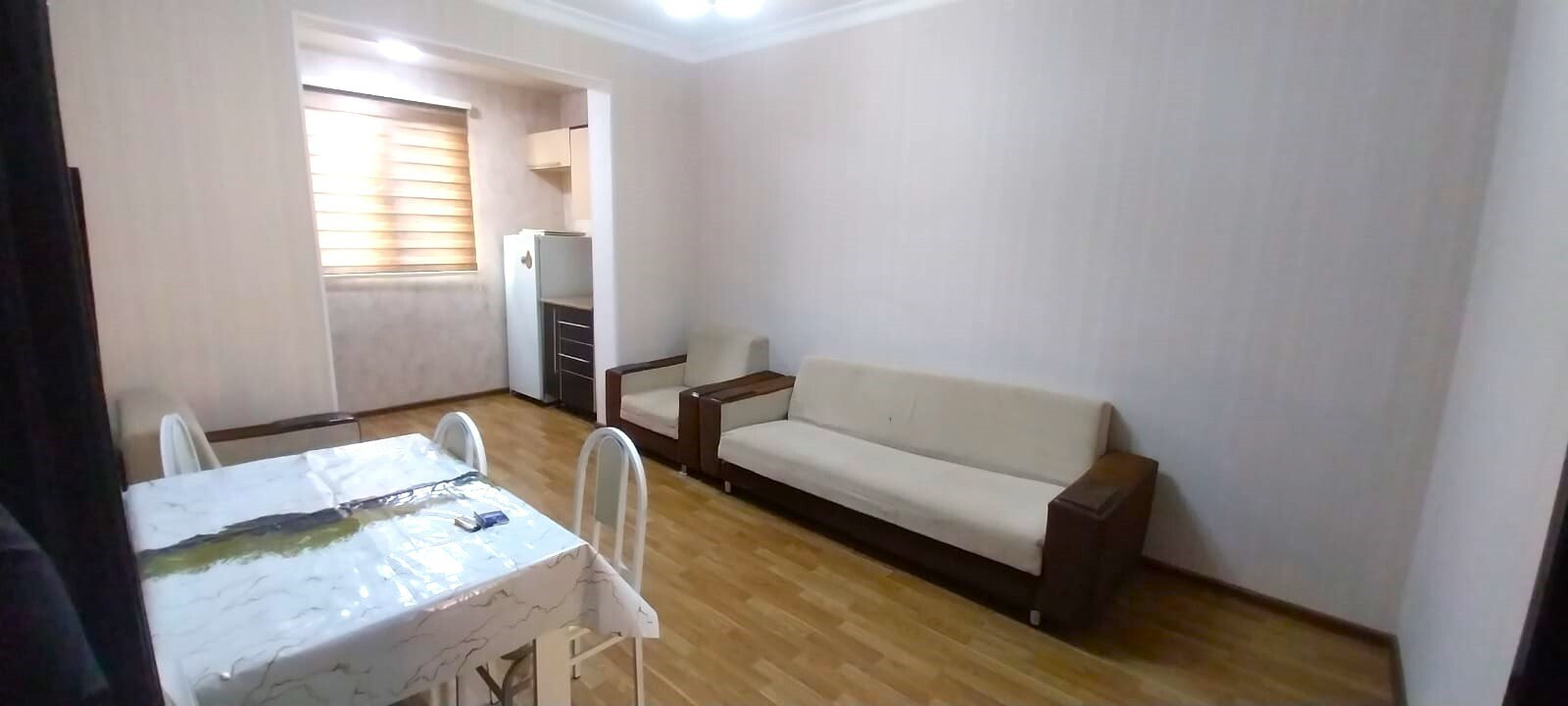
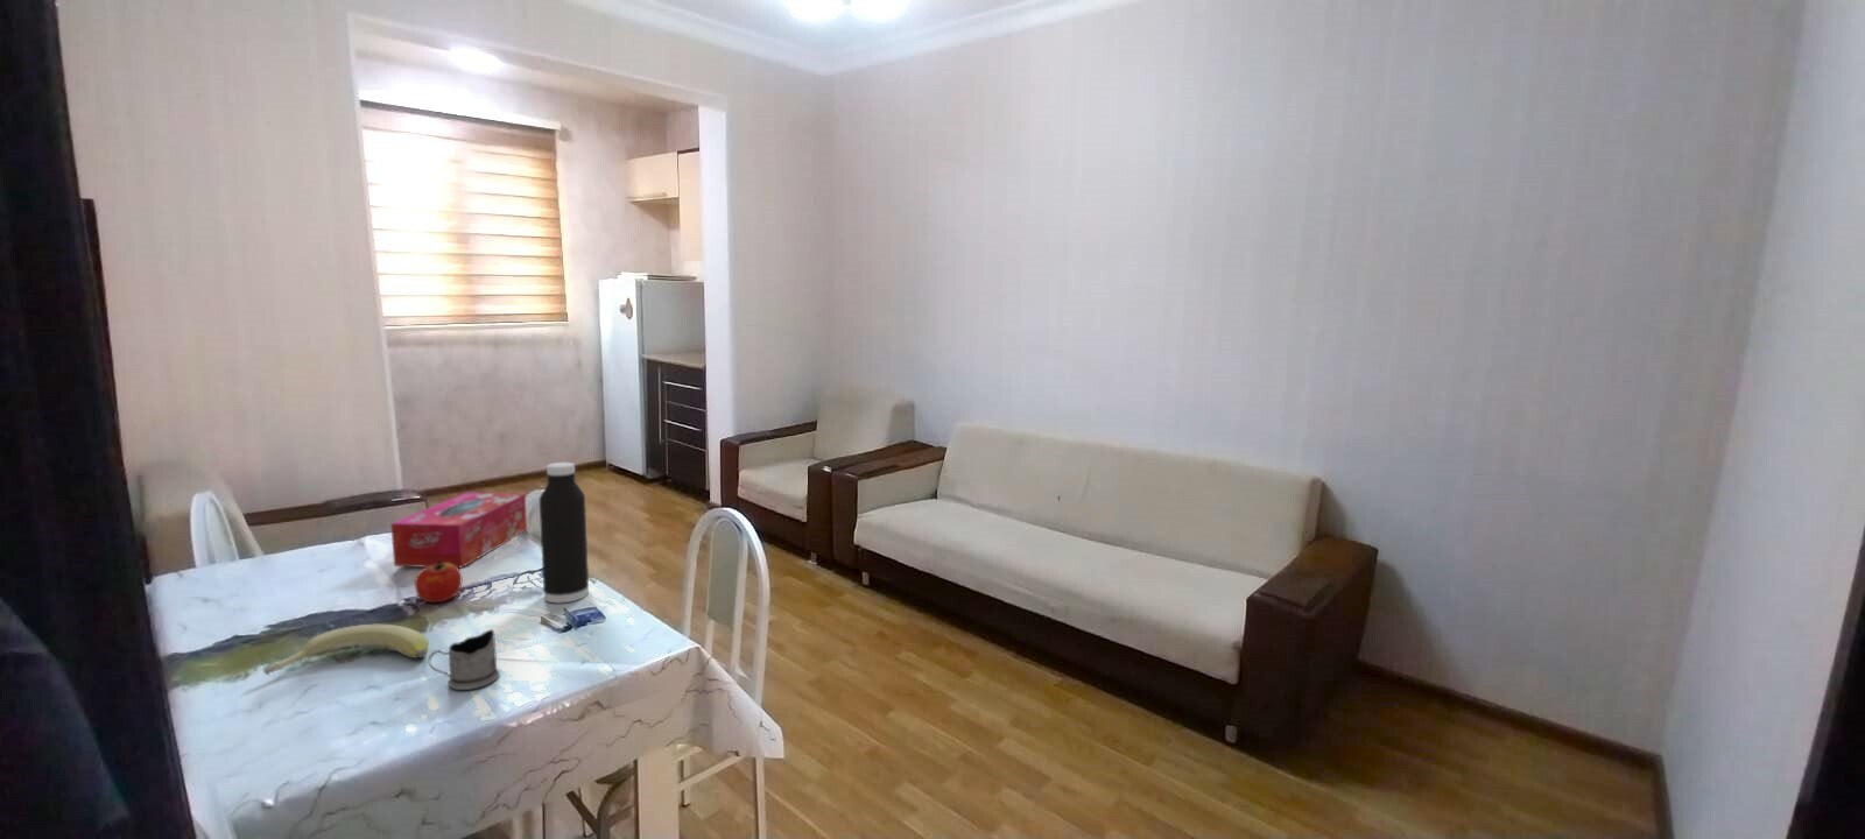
+ tea glass holder [428,629,501,690]
+ tissue box [389,492,528,569]
+ fruit [414,561,463,604]
+ water bottle [539,461,590,605]
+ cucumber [263,624,429,681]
